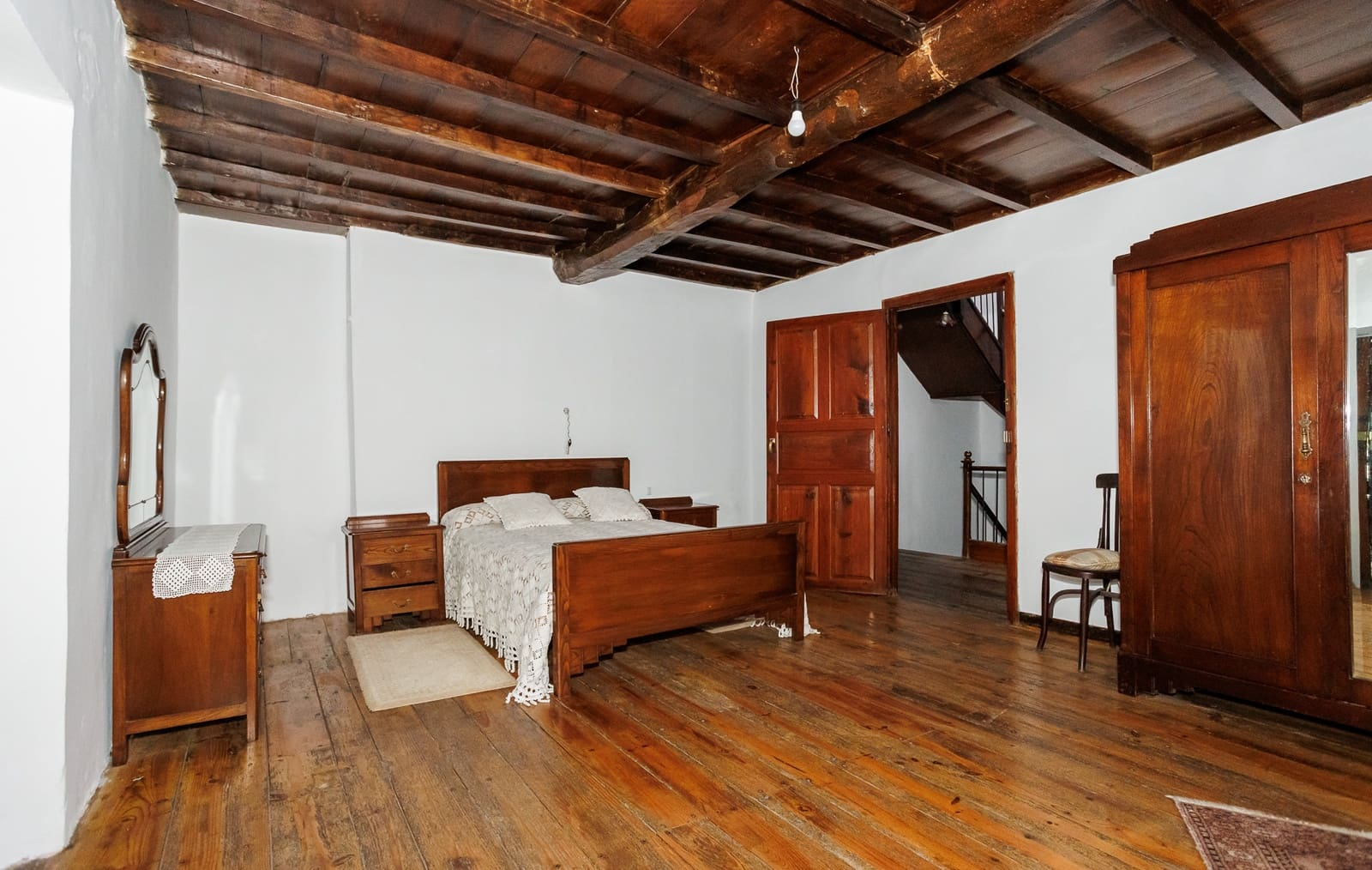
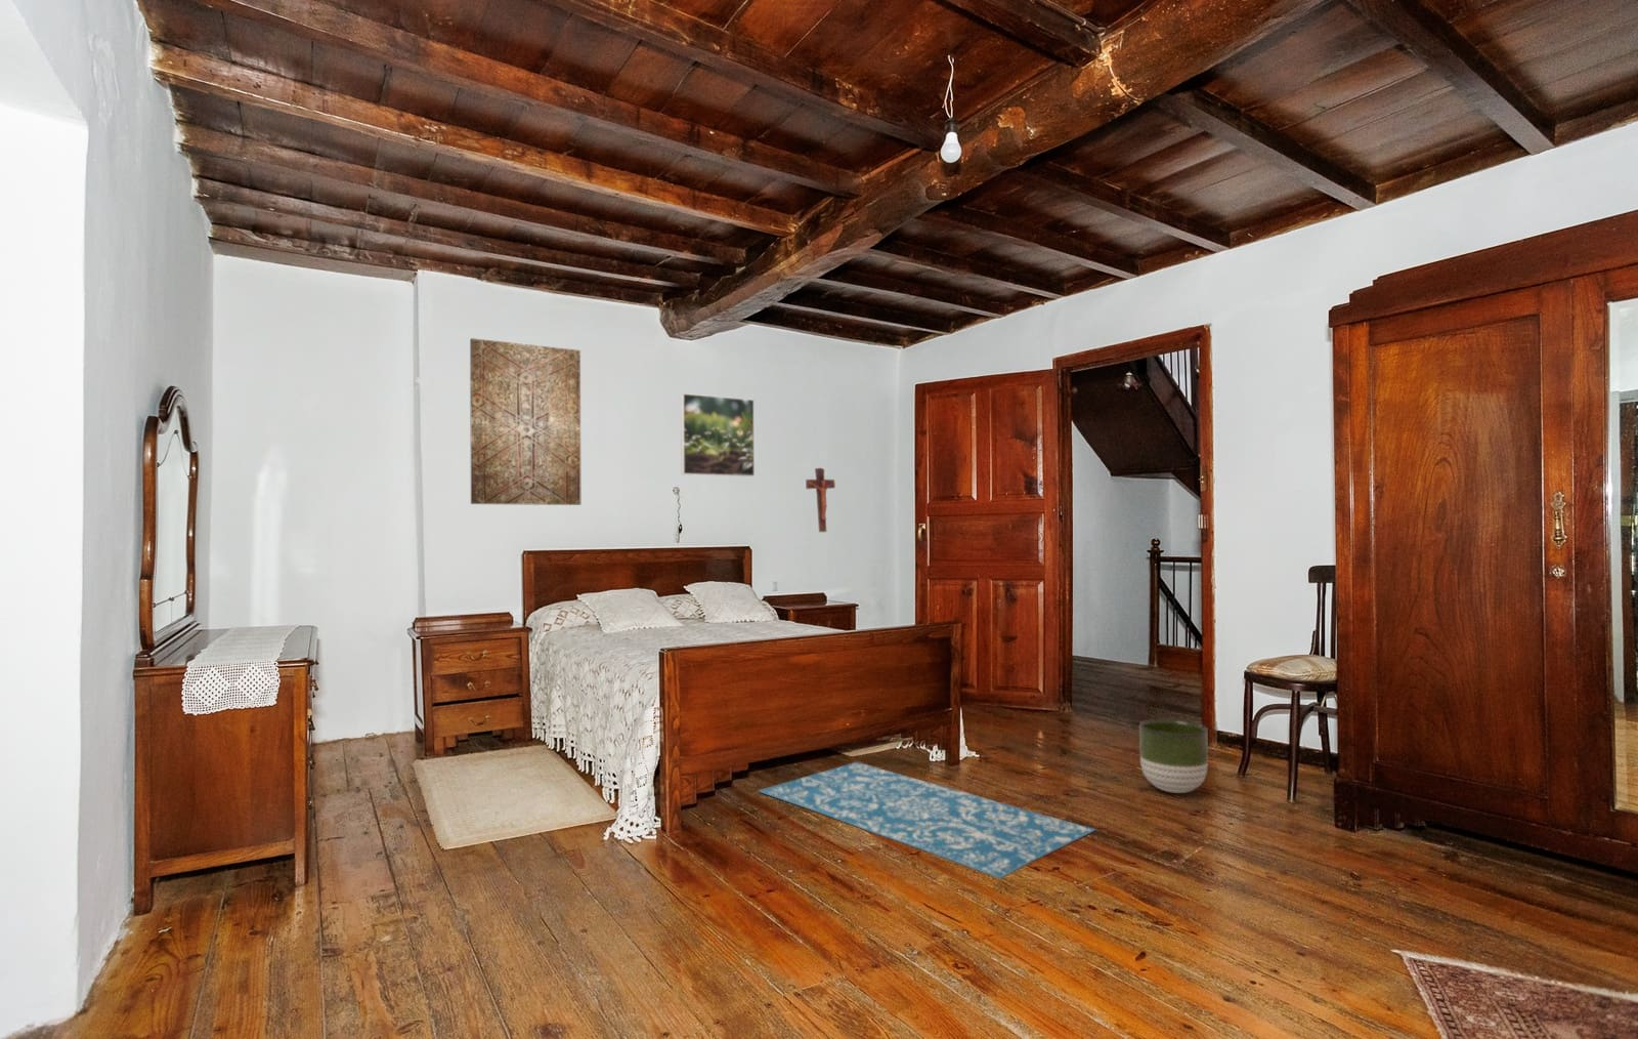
+ planter [1139,718,1209,794]
+ rug [757,761,1096,880]
+ crucifix [805,467,837,533]
+ wall art [469,337,581,506]
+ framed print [679,393,756,478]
